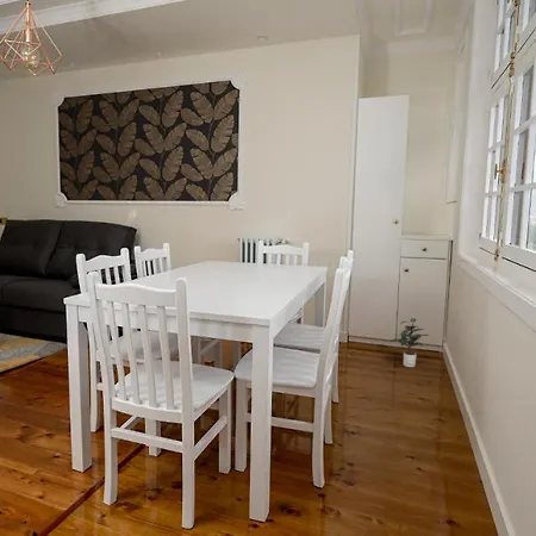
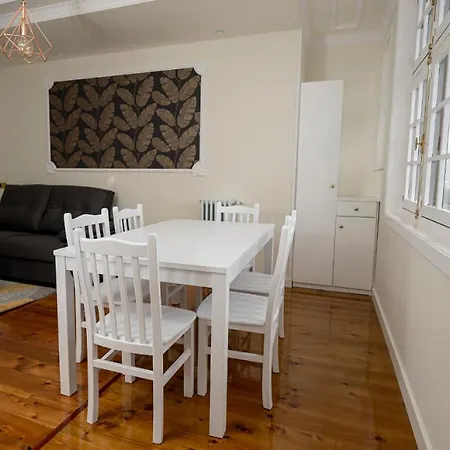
- potted plant [389,317,430,368]
